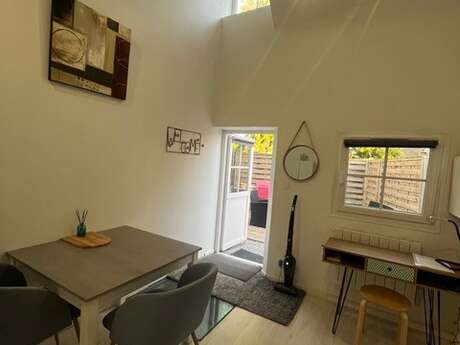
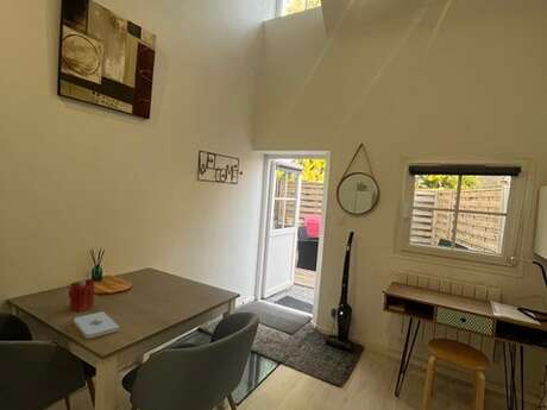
+ candle [68,278,95,313]
+ notepad [73,310,120,340]
